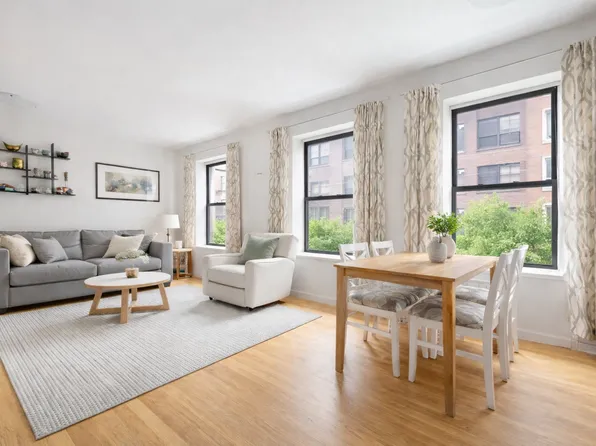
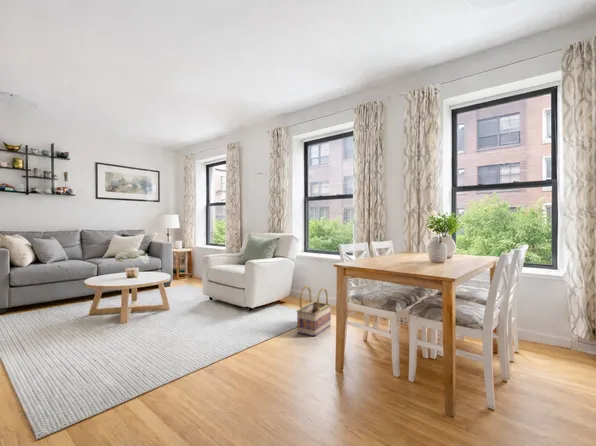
+ basket [296,285,332,337]
